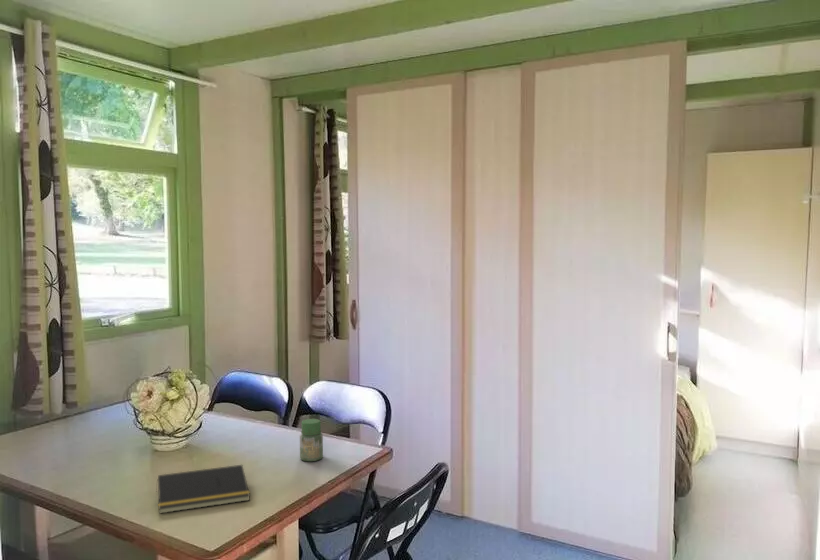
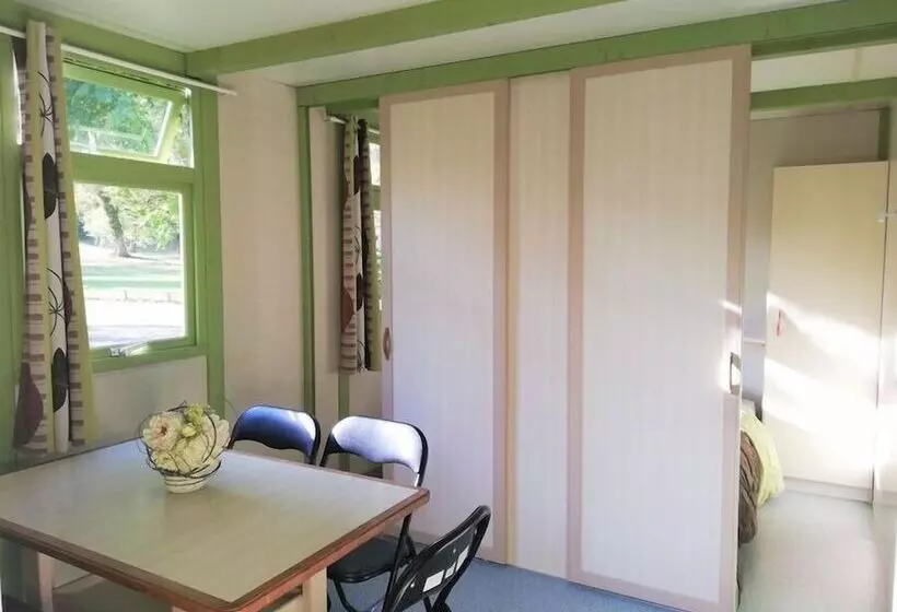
- jar [299,418,324,462]
- notepad [155,464,251,515]
